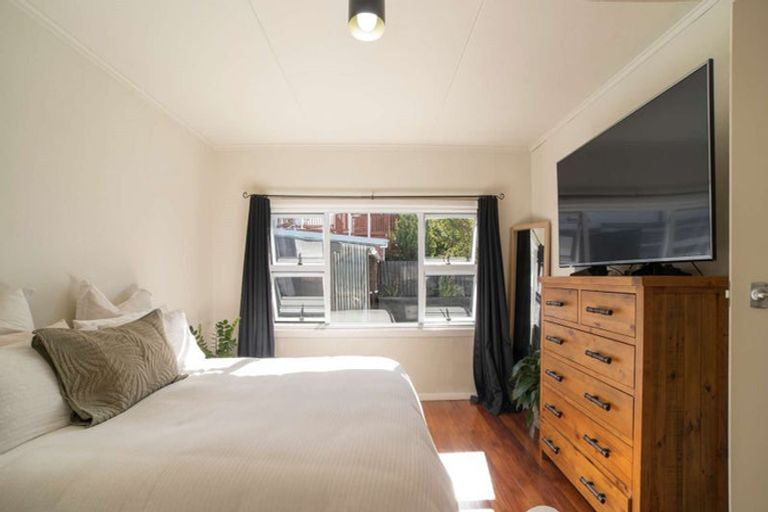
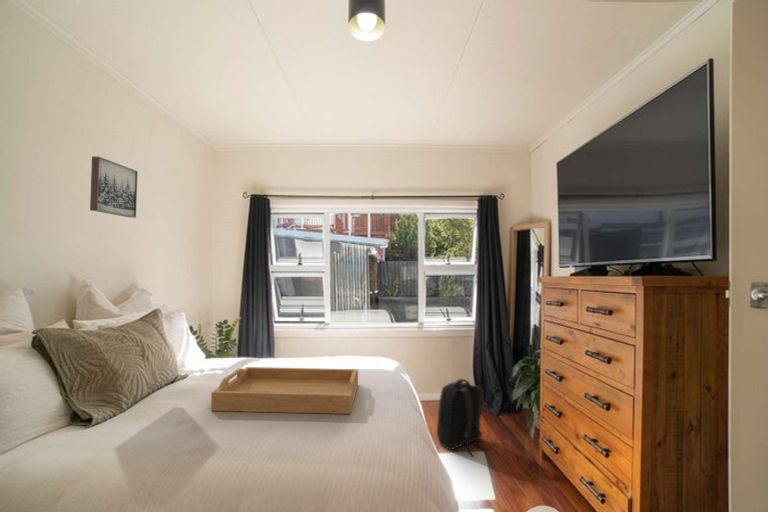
+ backpack [436,378,489,457]
+ serving tray [210,366,359,415]
+ wall art [89,155,139,219]
